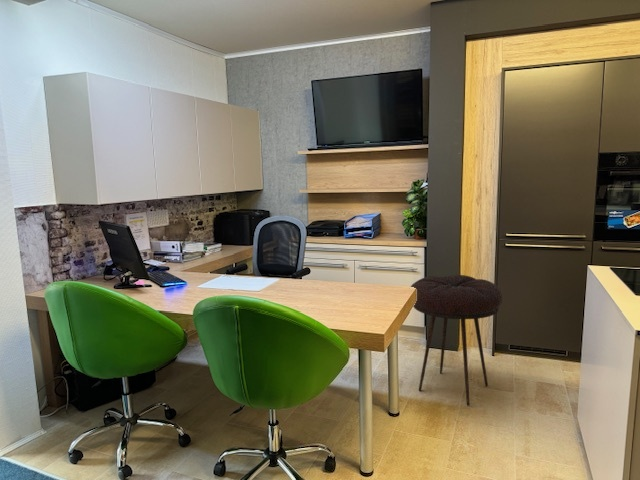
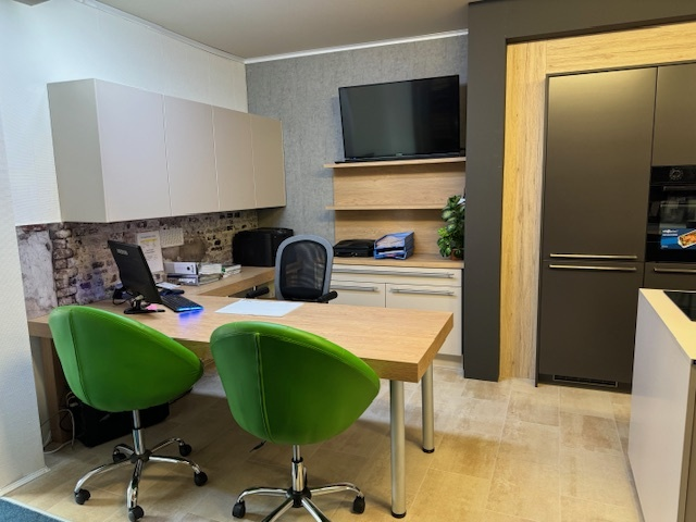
- stool [410,274,503,407]
